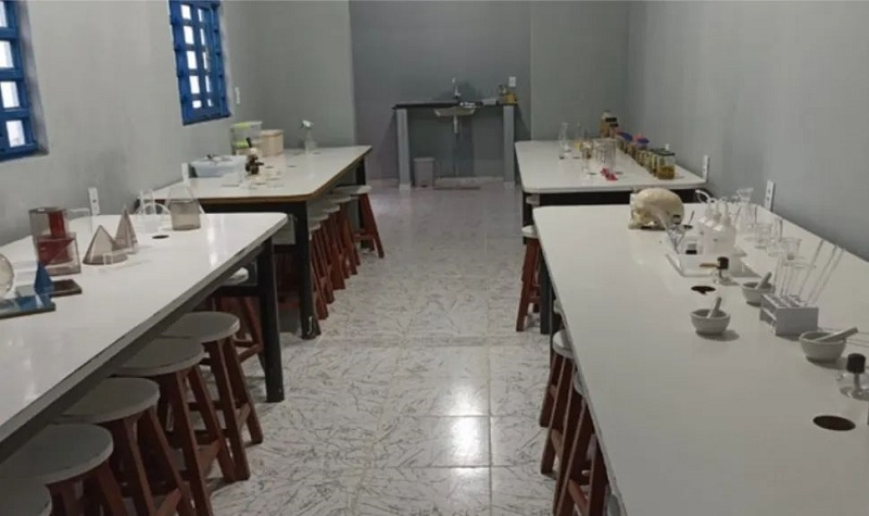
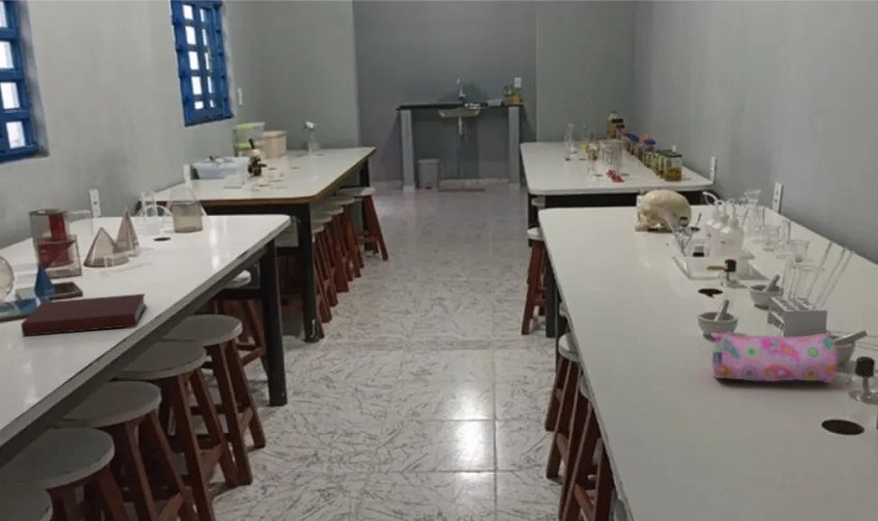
+ notebook [20,293,147,338]
+ pencil case [710,330,838,384]
